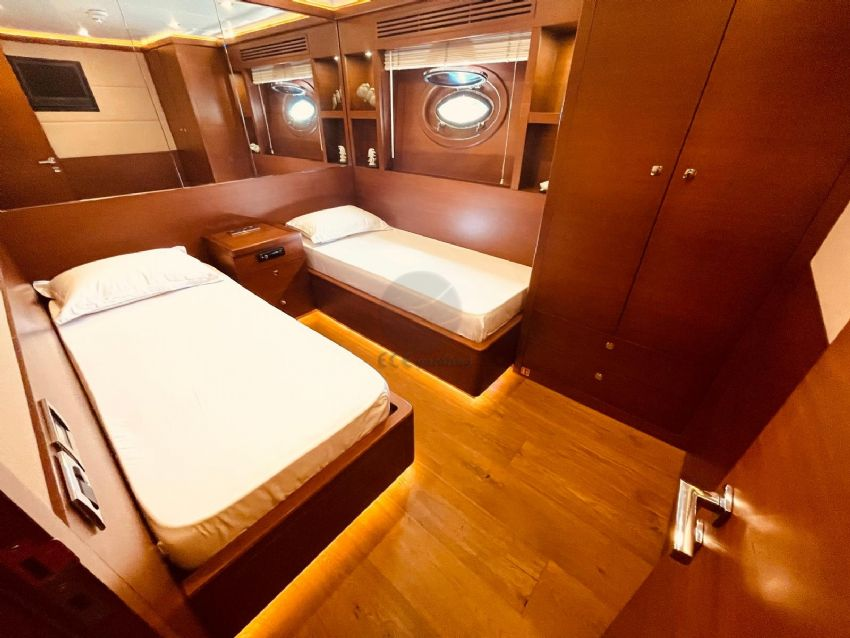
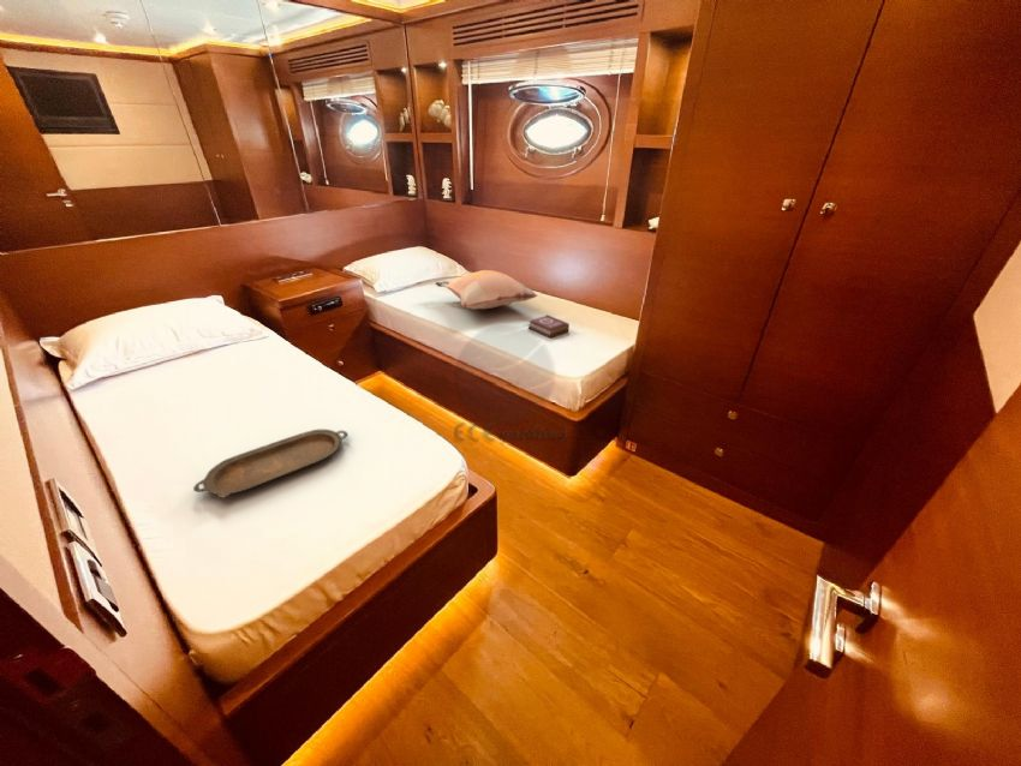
+ serving tray [192,429,350,499]
+ decorative pillow [434,269,538,311]
+ book [527,313,571,339]
